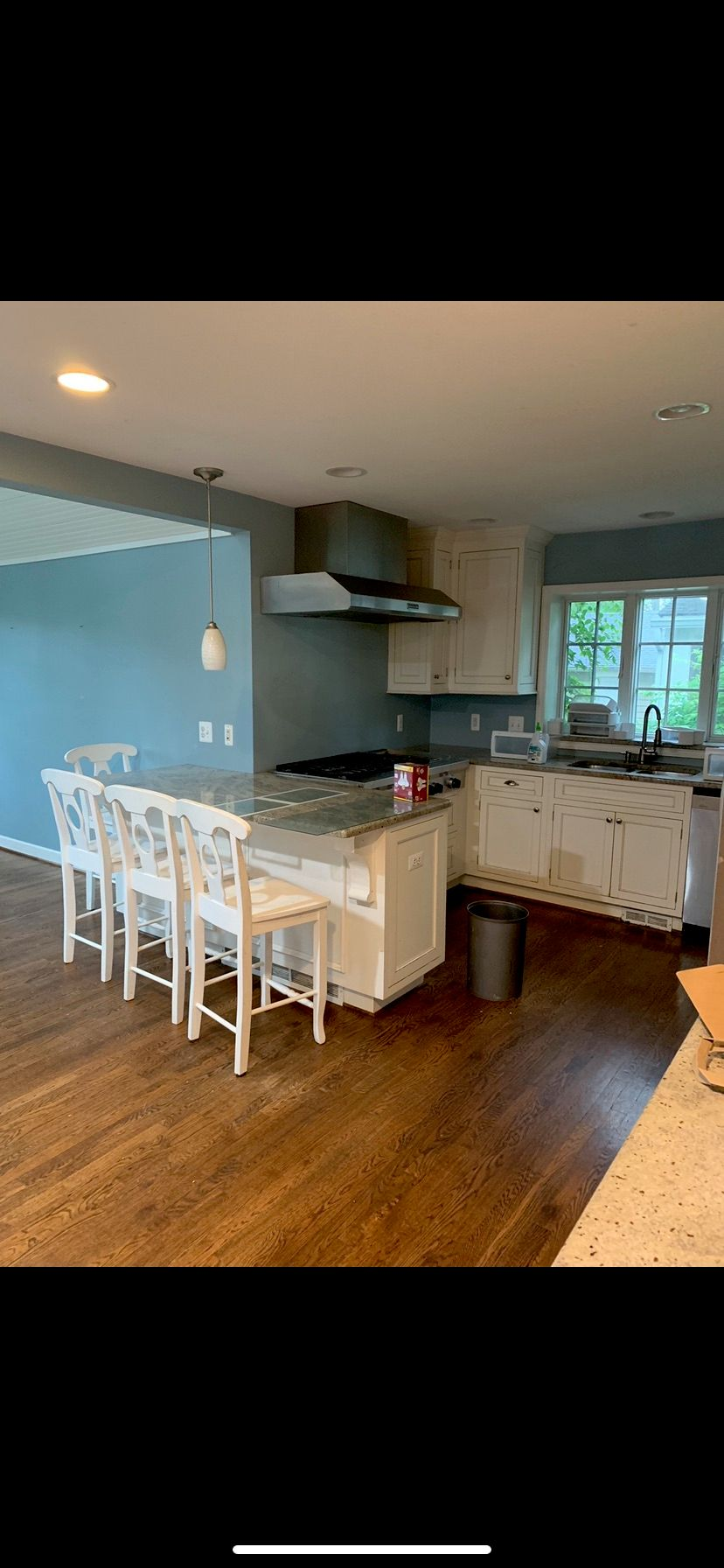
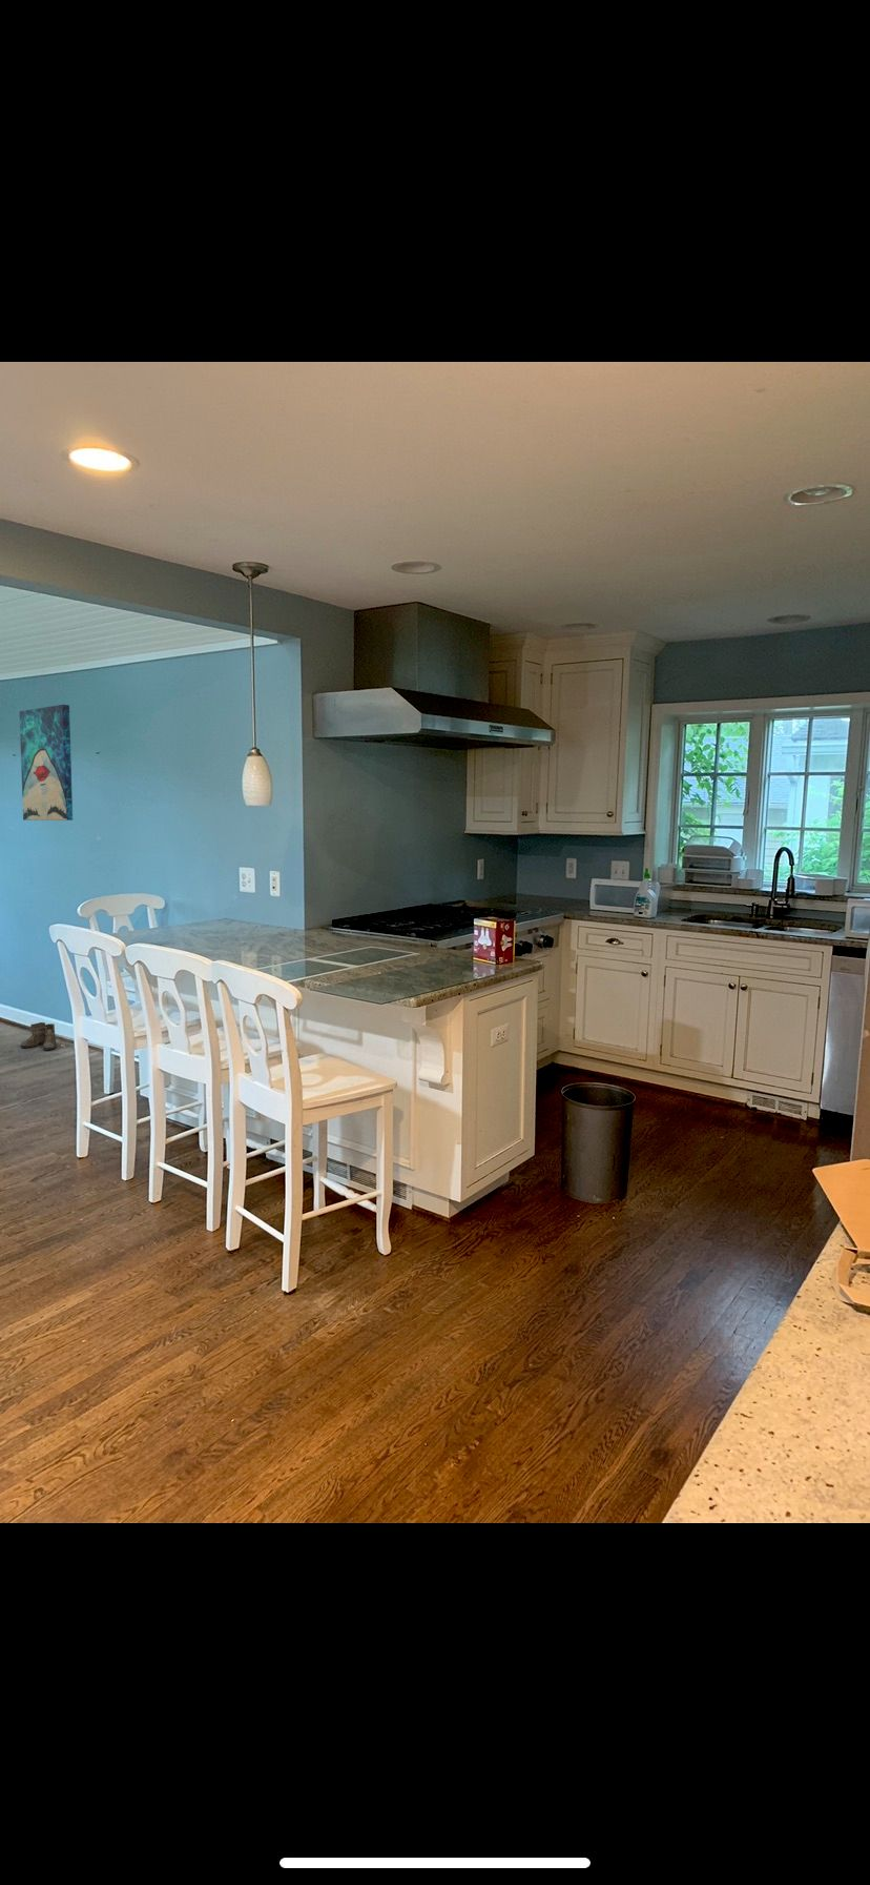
+ wall art [19,703,73,821]
+ boots [20,1022,60,1051]
